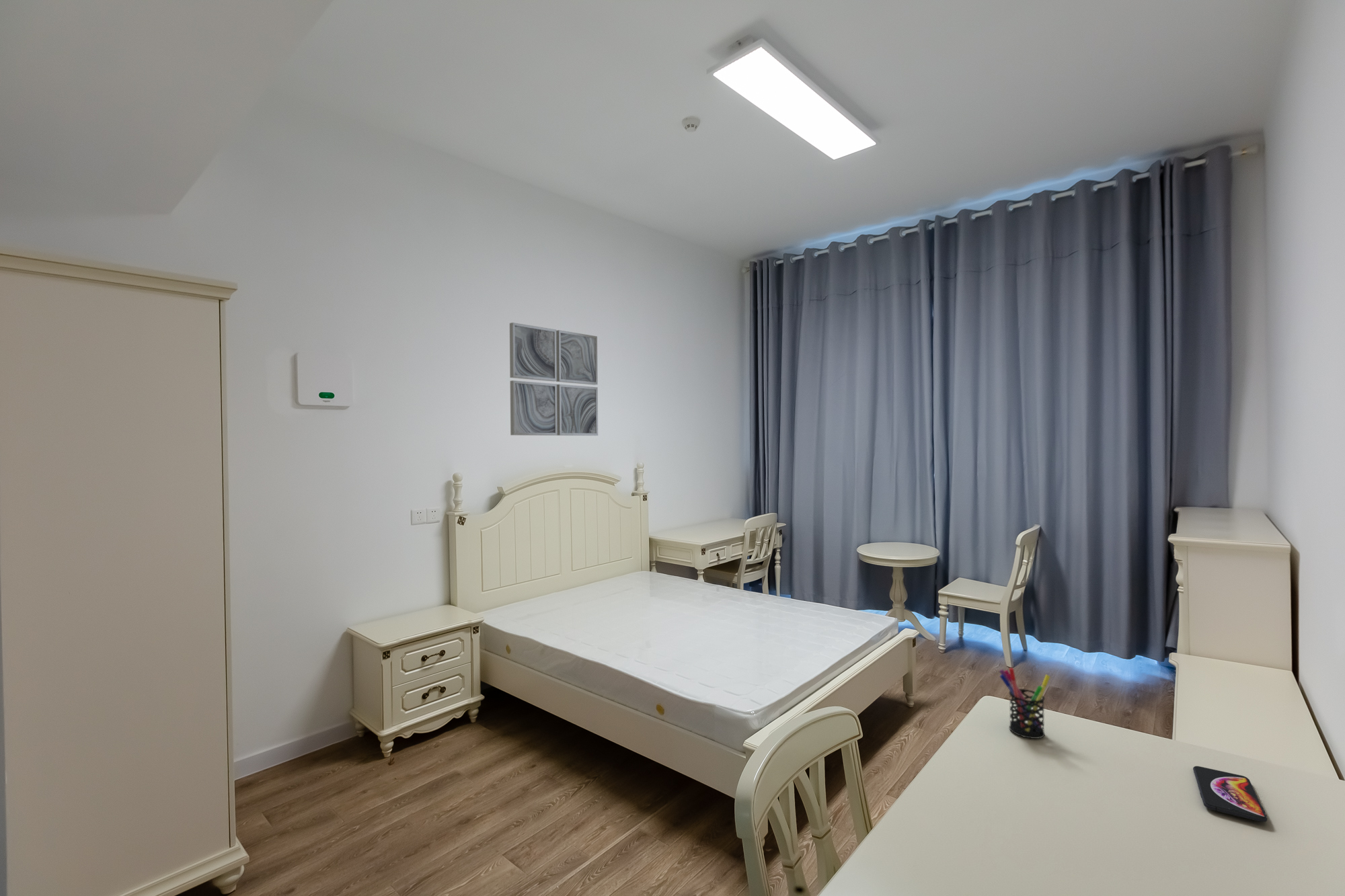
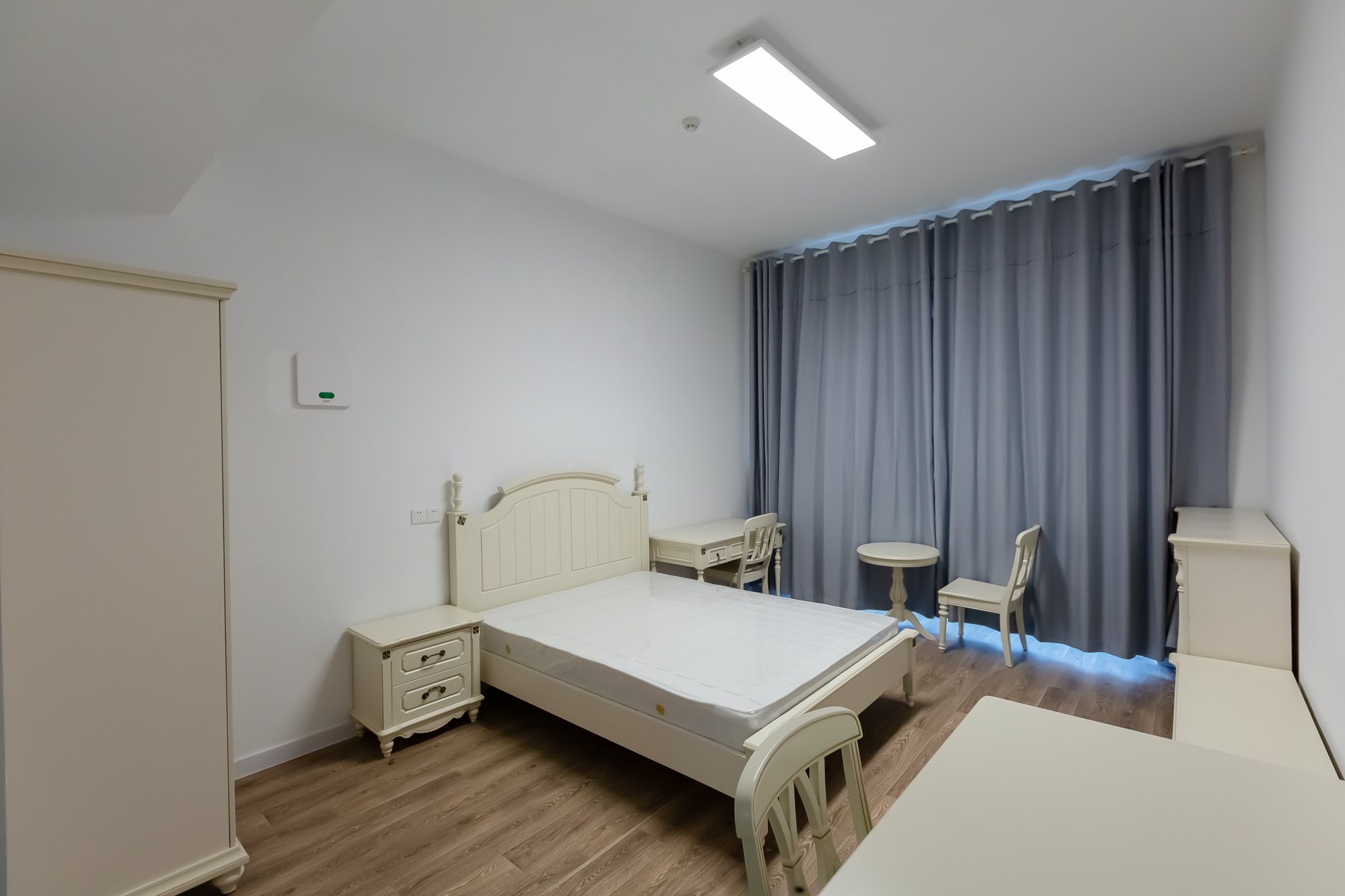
- wall art [509,322,599,436]
- pen holder [999,667,1051,739]
- smartphone [1192,766,1268,823]
